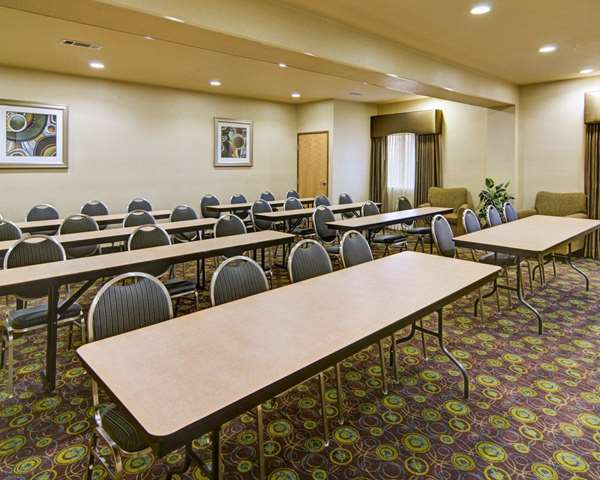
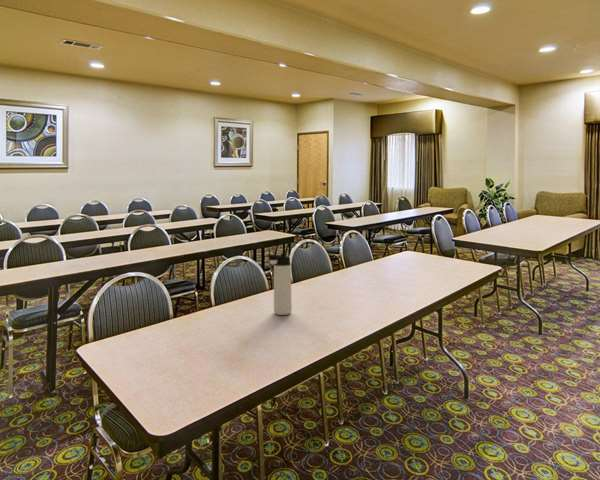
+ thermos bottle [266,252,293,316]
